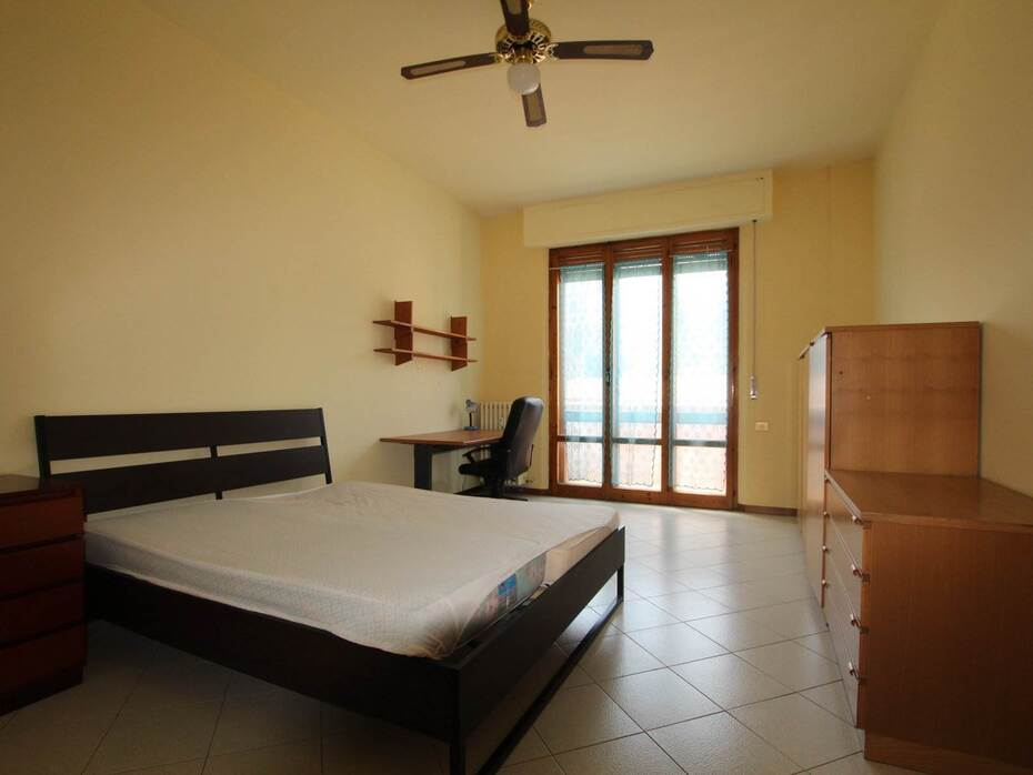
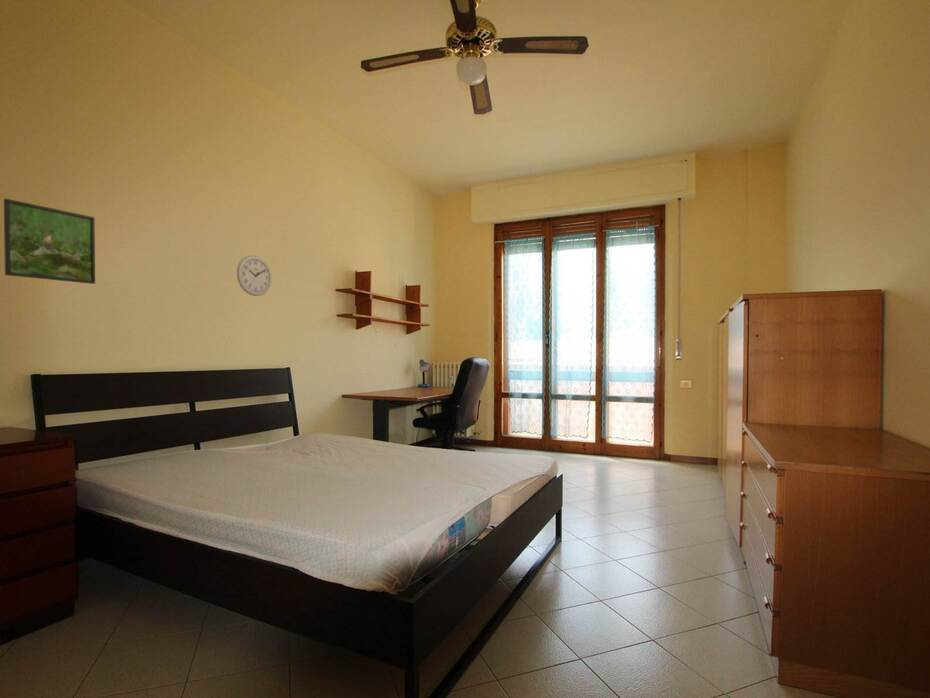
+ wall clock [236,254,273,297]
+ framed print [3,198,96,285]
